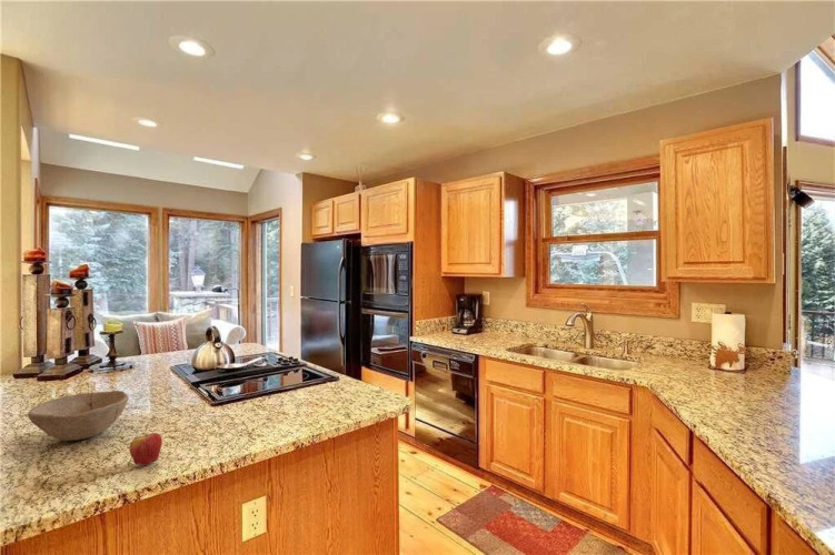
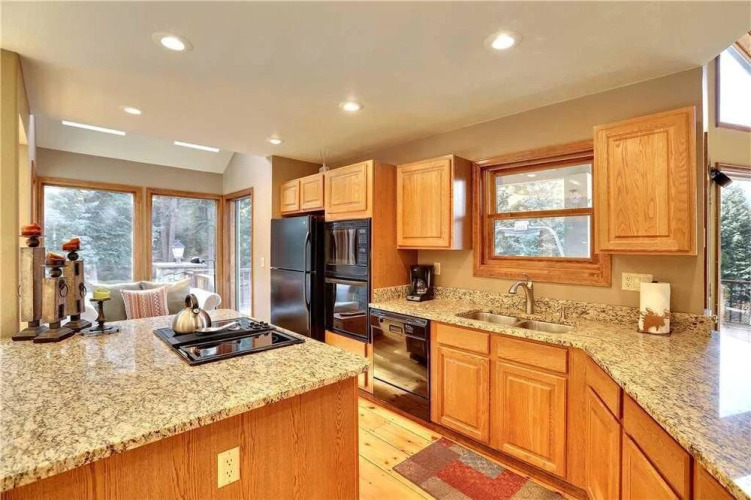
- bowl [27,390,130,442]
- fruit [128,421,163,467]
